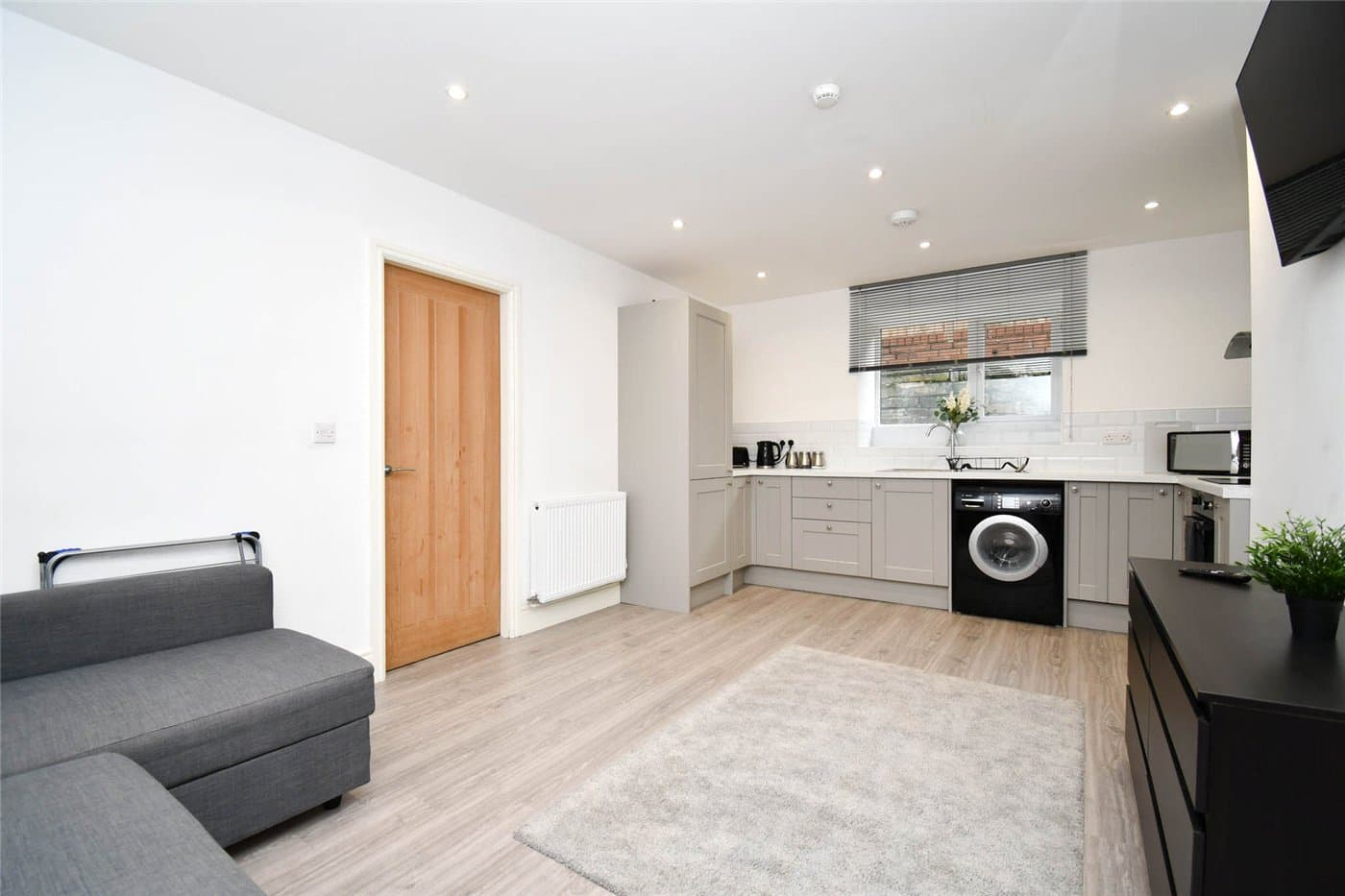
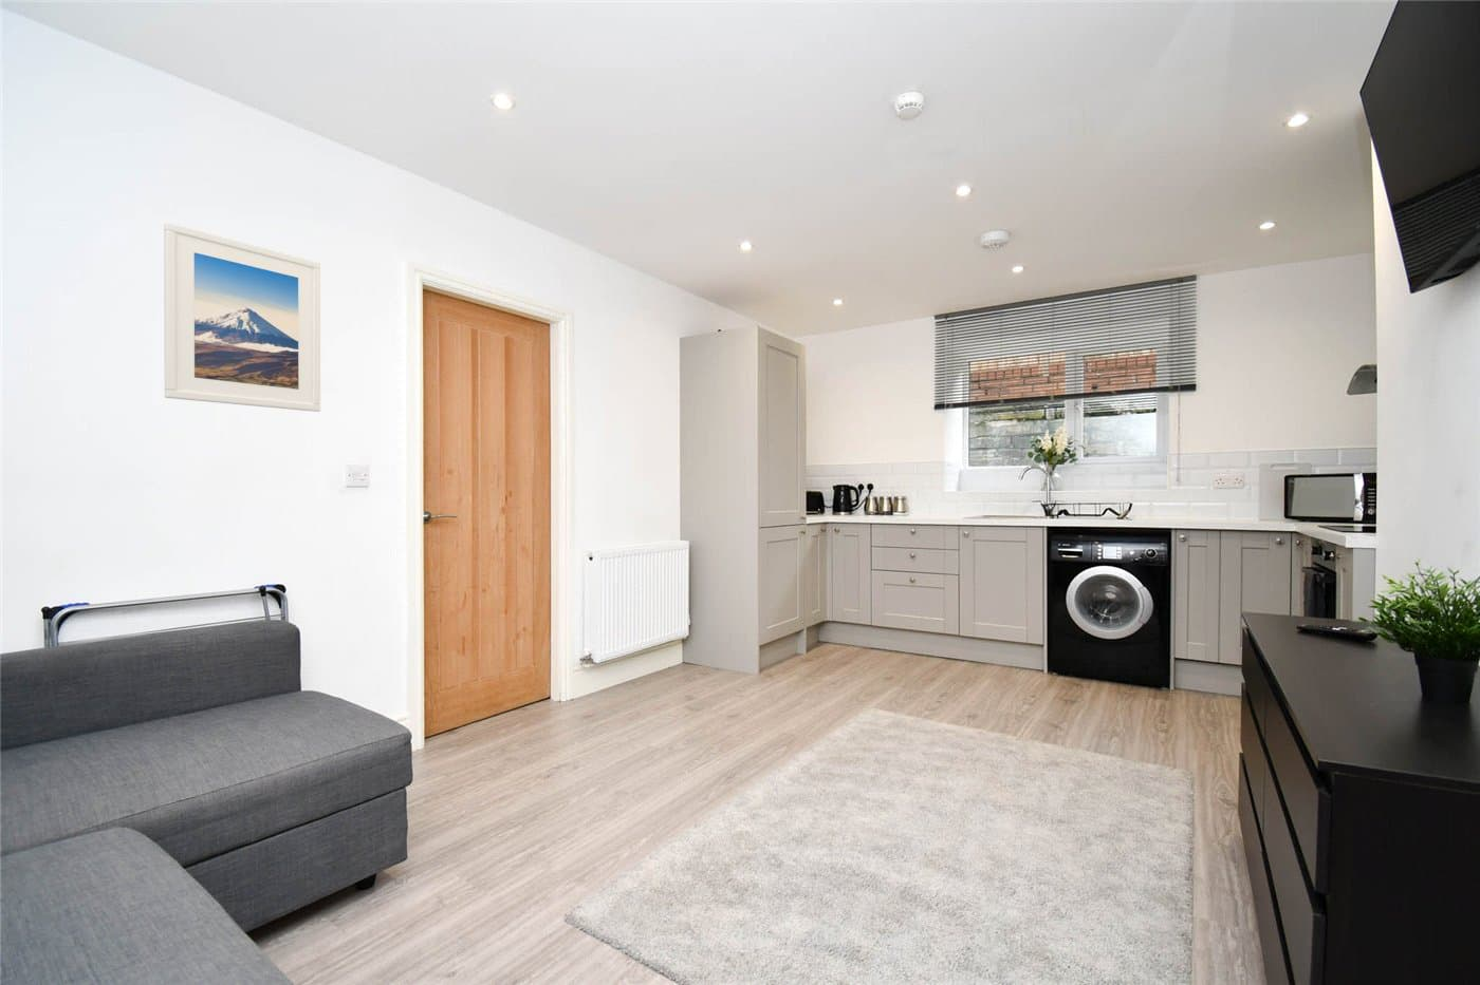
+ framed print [163,222,321,412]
